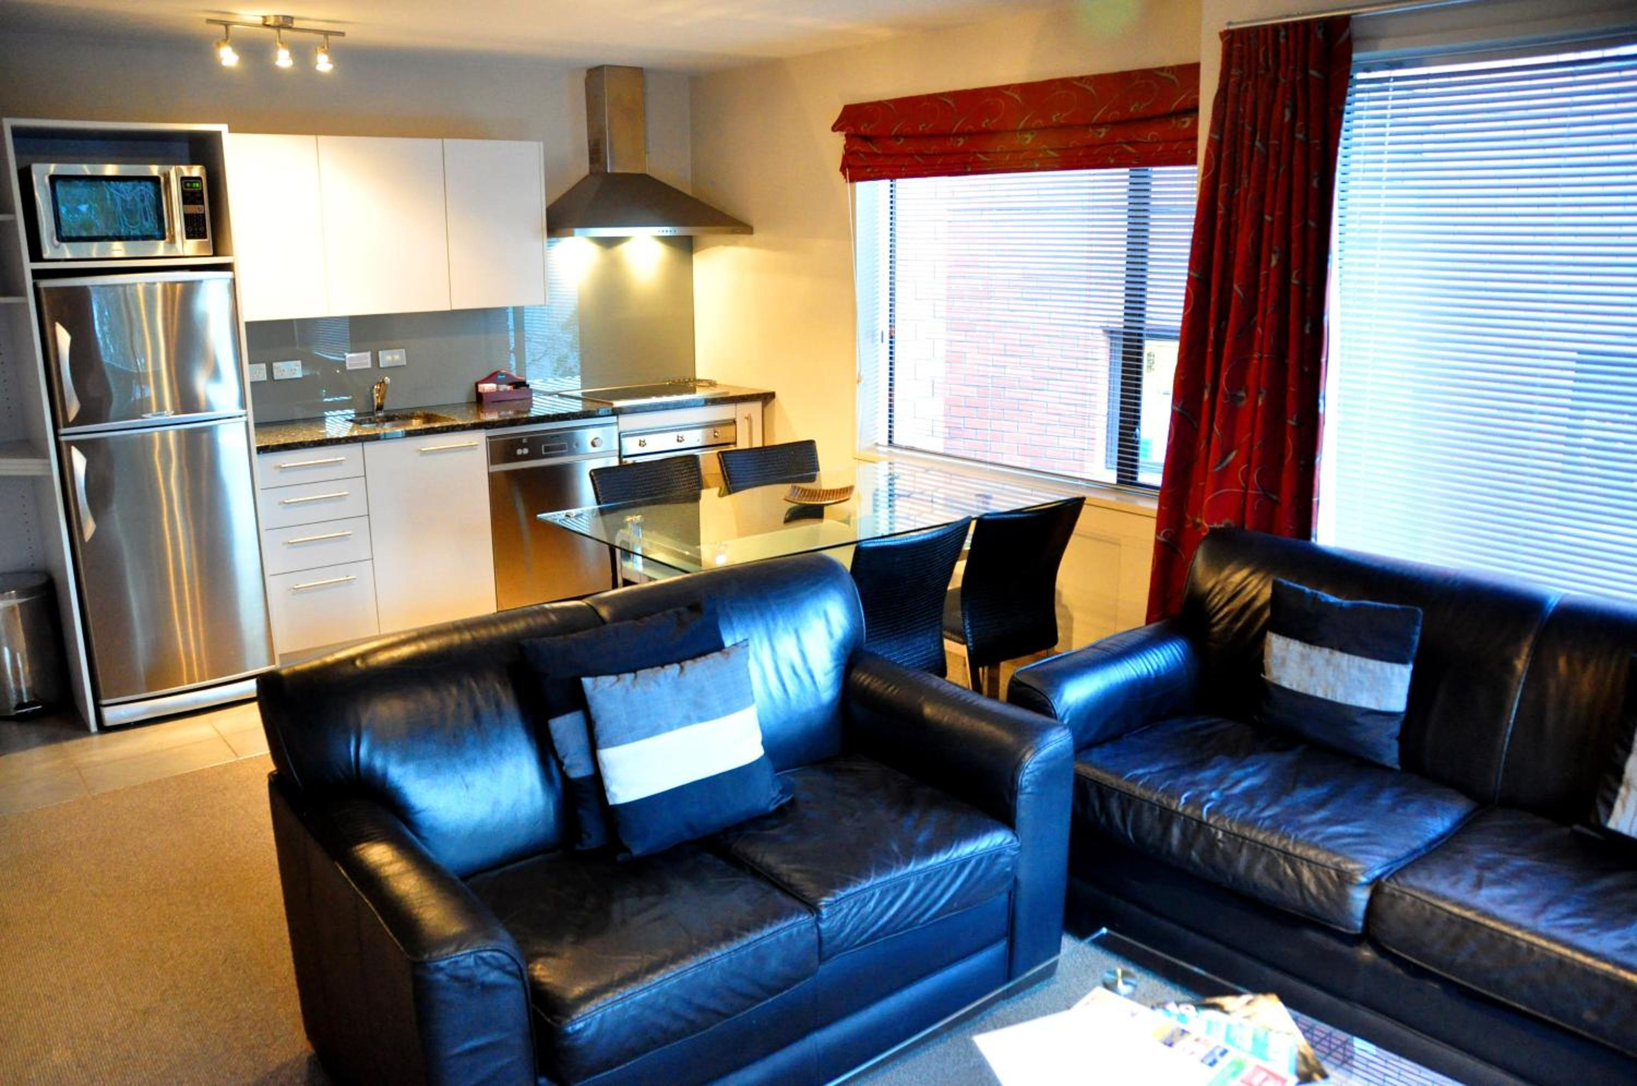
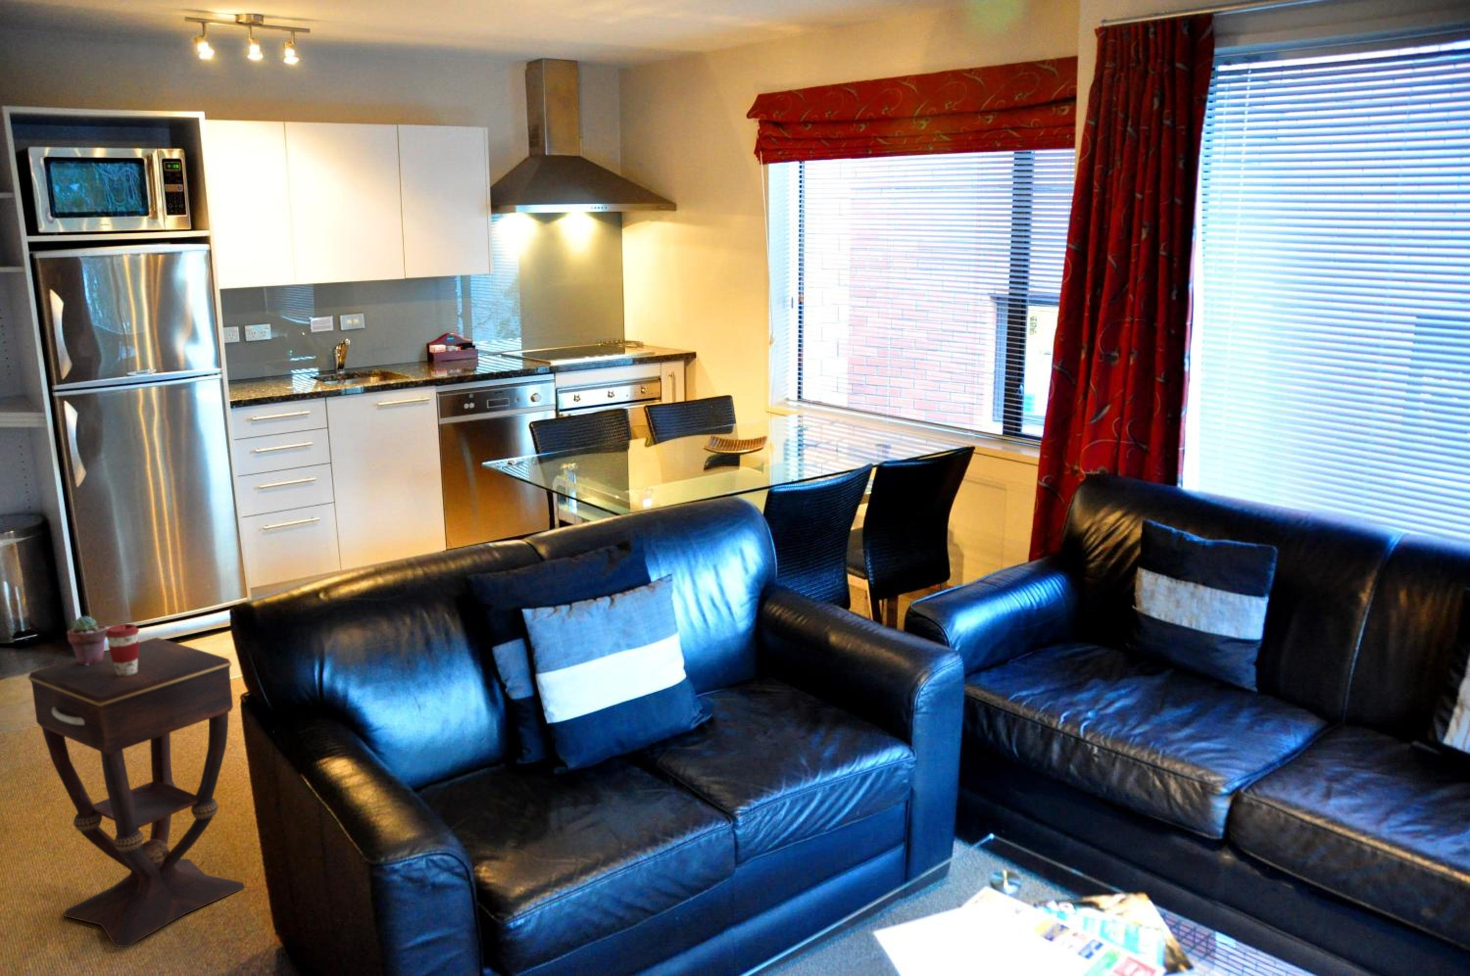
+ side table [27,637,245,947]
+ potted succulent [66,615,108,666]
+ coffee cup [105,623,139,676]
